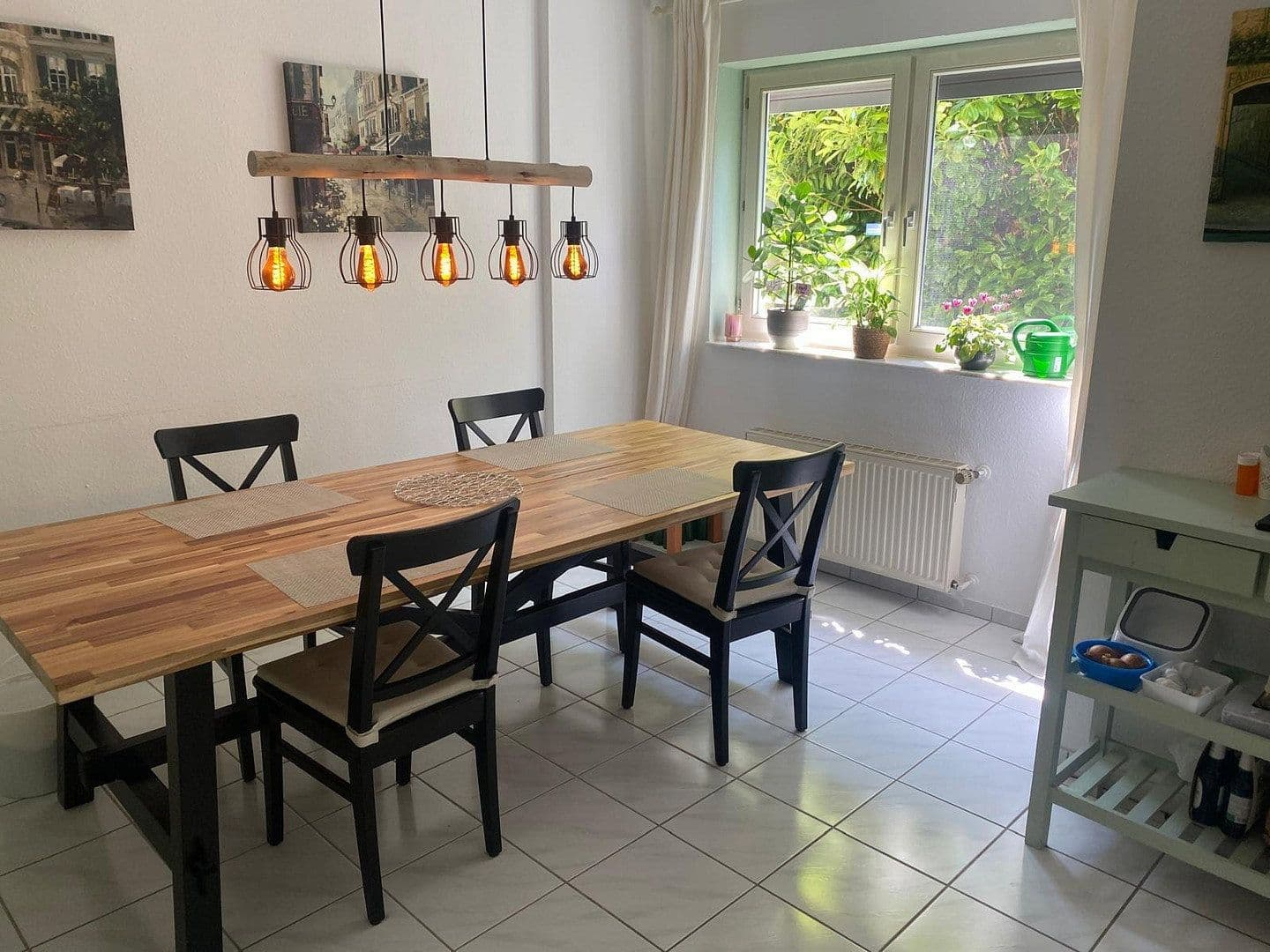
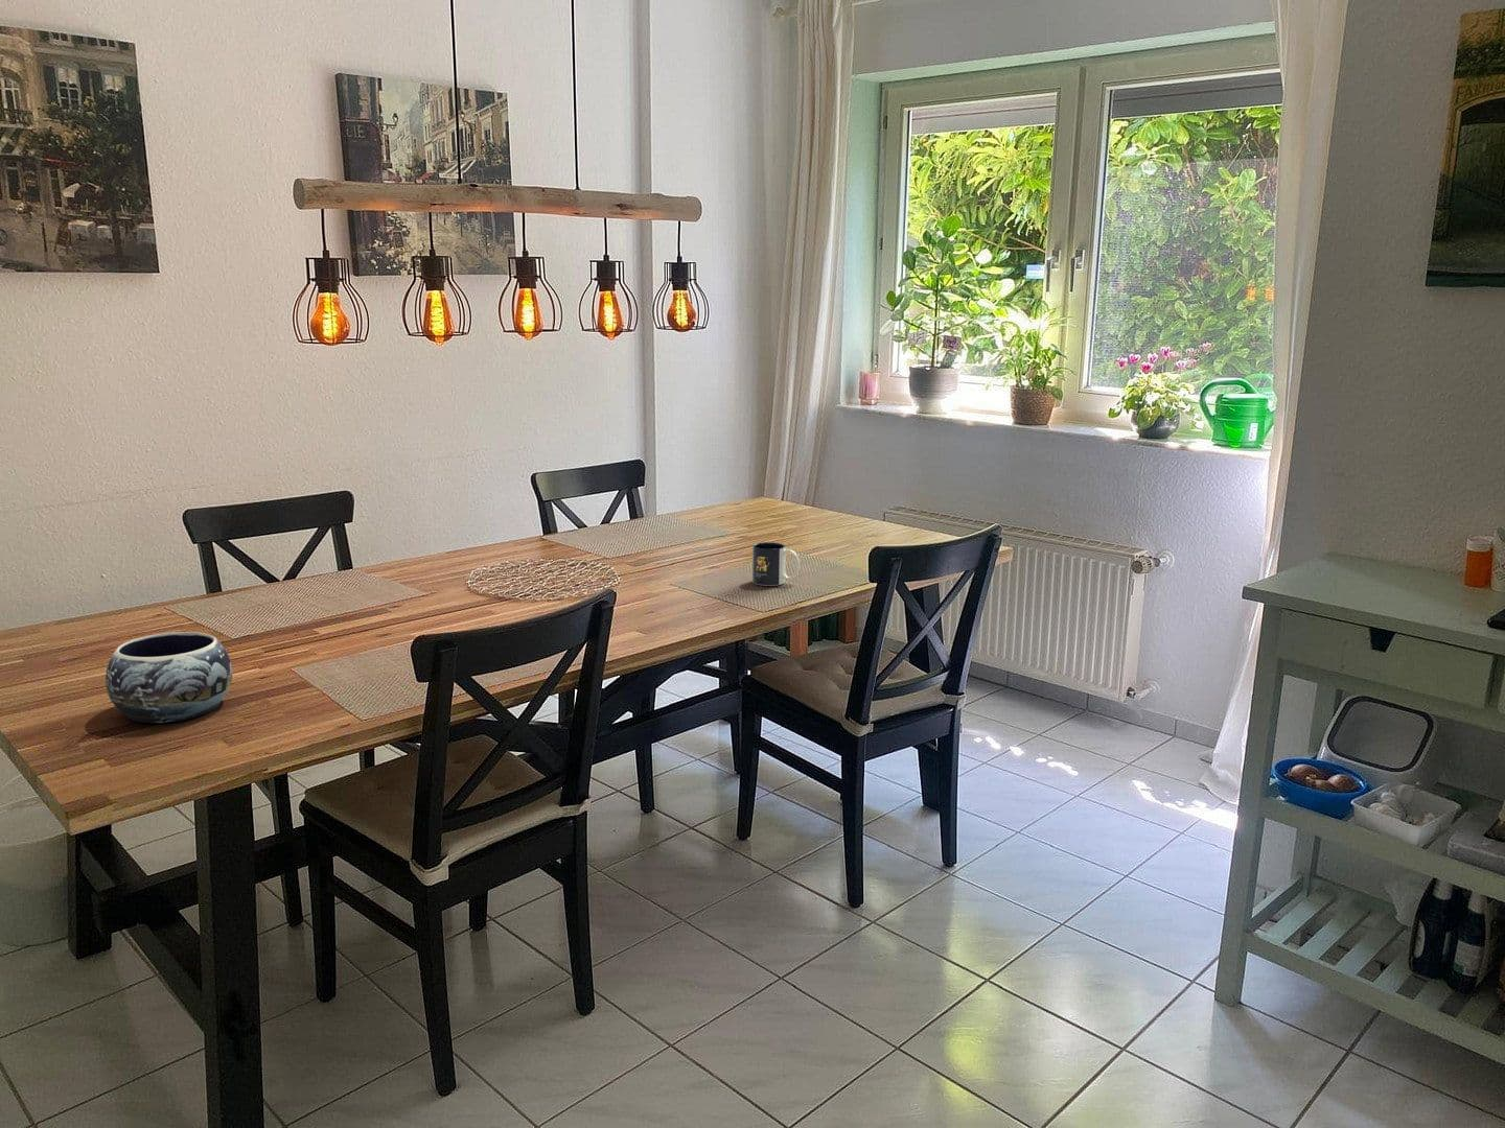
+ decorative bowl [104,630,233,724]
+ mug [751,541,801,587]
